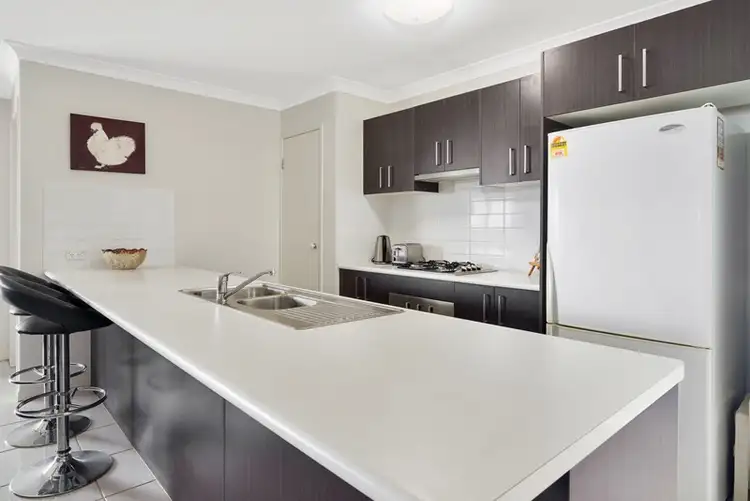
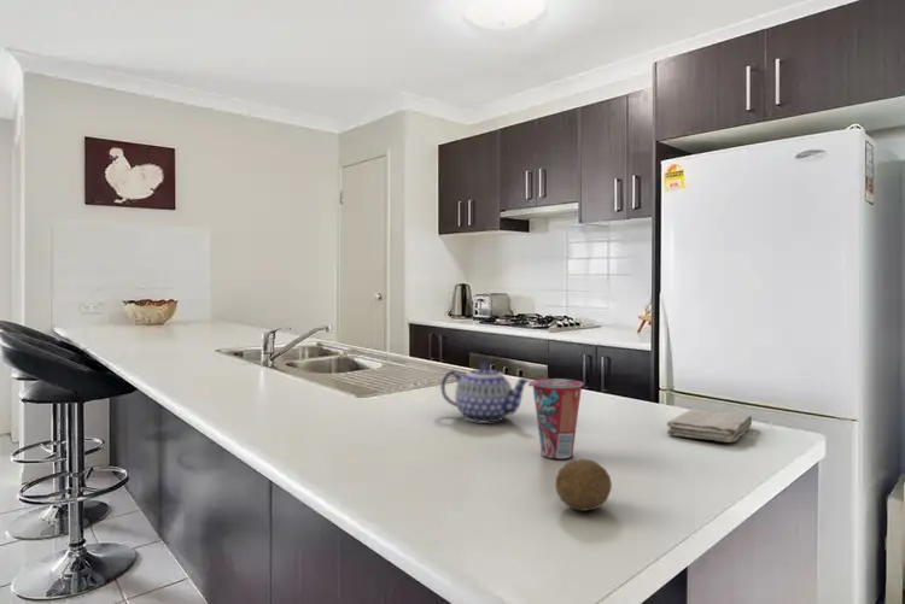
+ cup [527,377,584,459]
+ fruit [554,458,613,512]
+ teapot [439,360,531,424]
+ washcloth [666,409,753,444]
